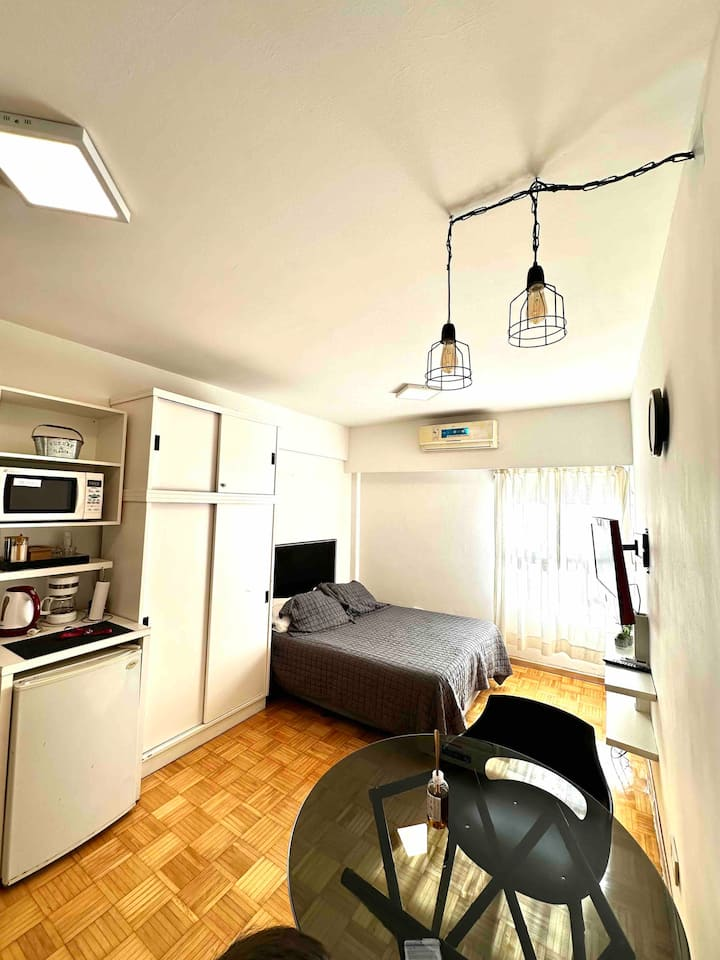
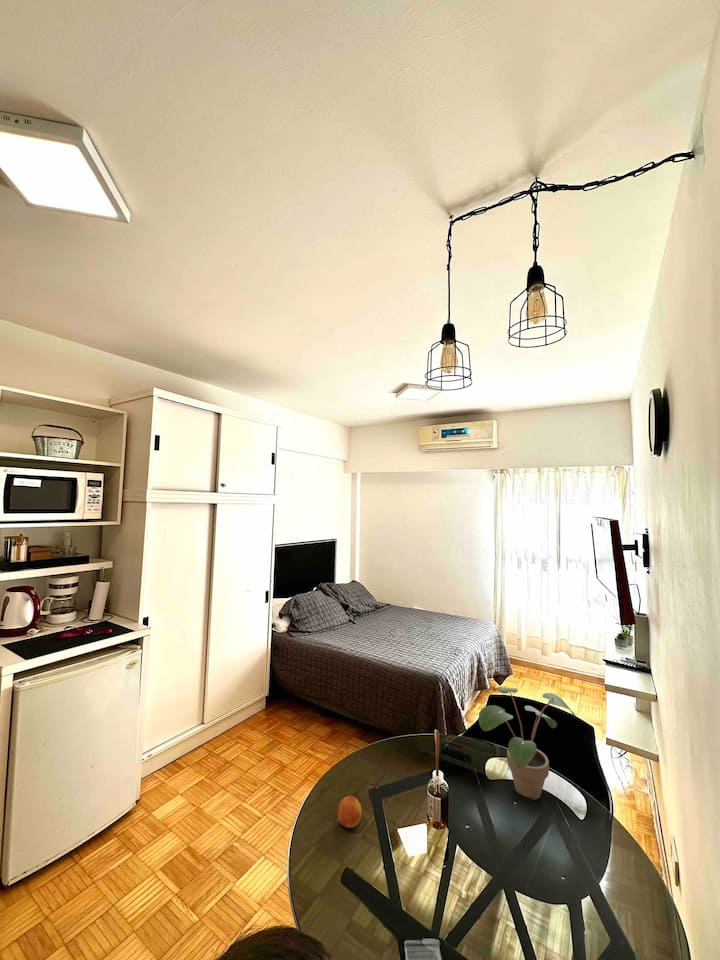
+ potted plant [478,687,576,801]
+ fruit [336,795,363,829]
